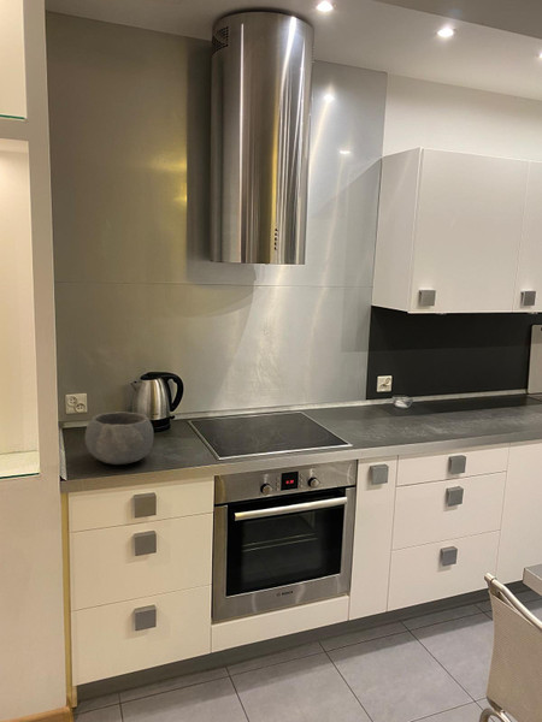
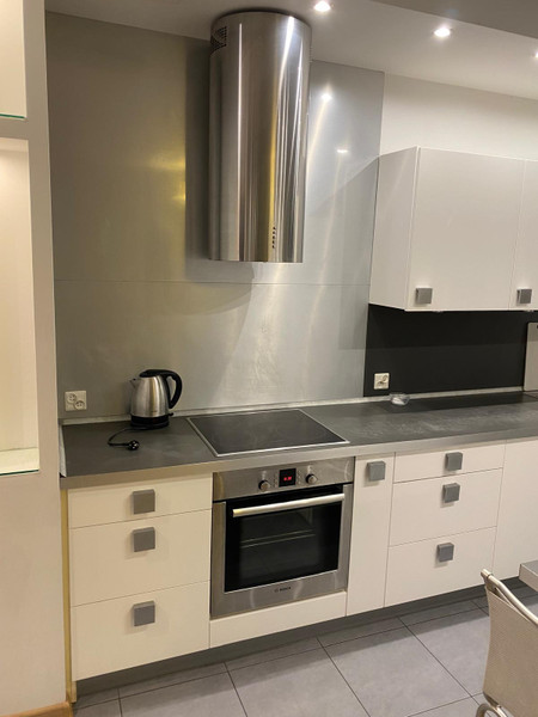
- bowl [84,410,154,466]
